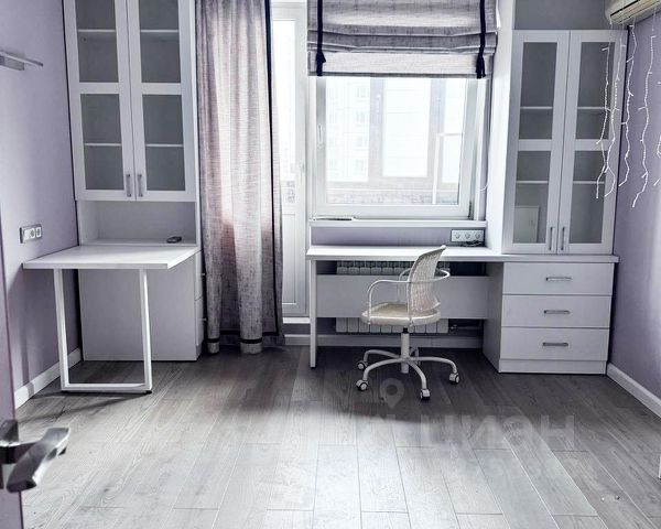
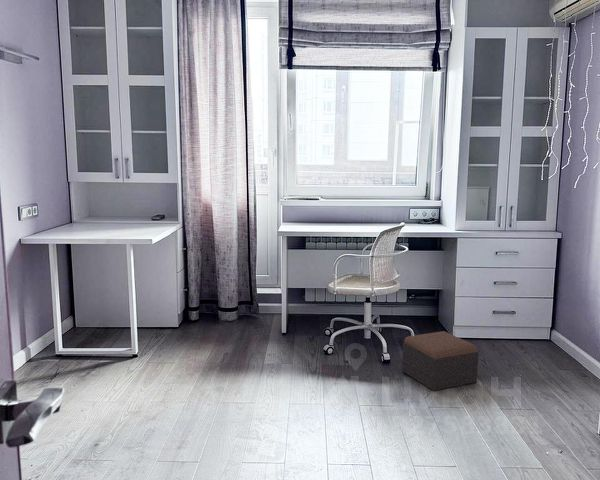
+ footstool [401,330,480,392]
